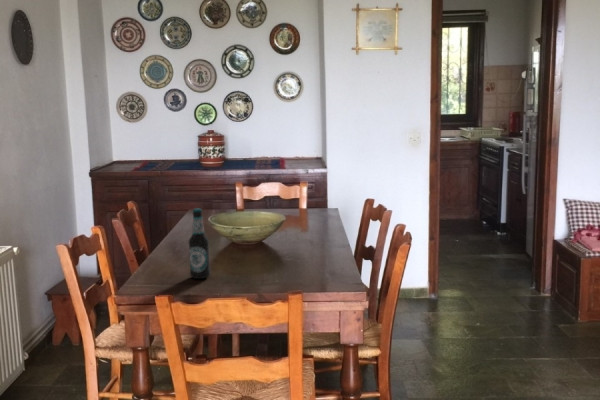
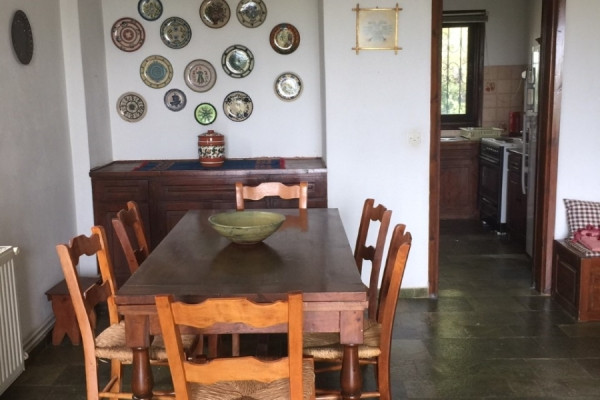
- bottle [188,208,211,280]
